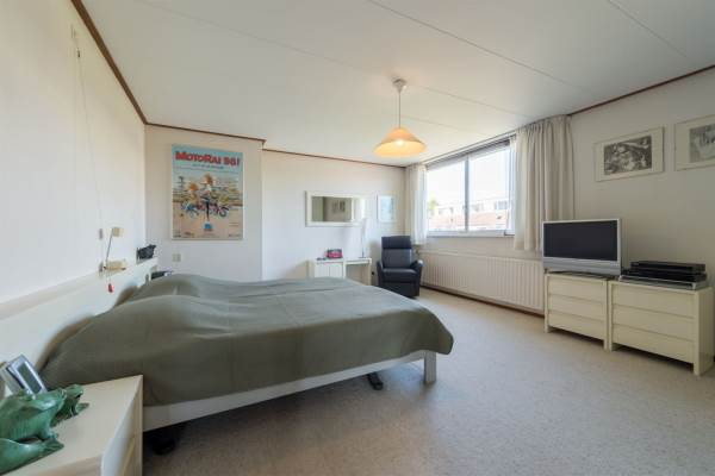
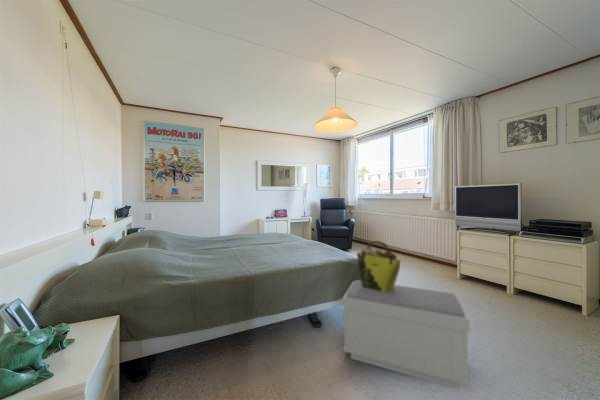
+ bench [342,279,471,390]
+ tote bag [356,240,402,293]
